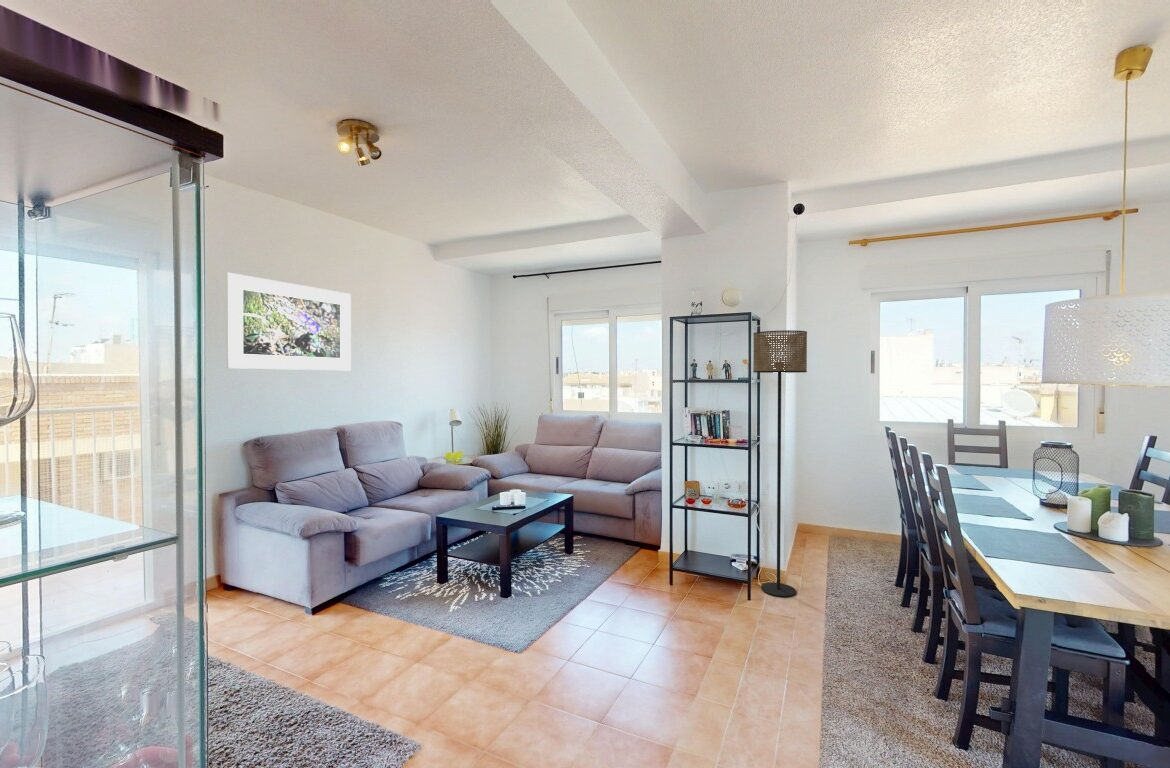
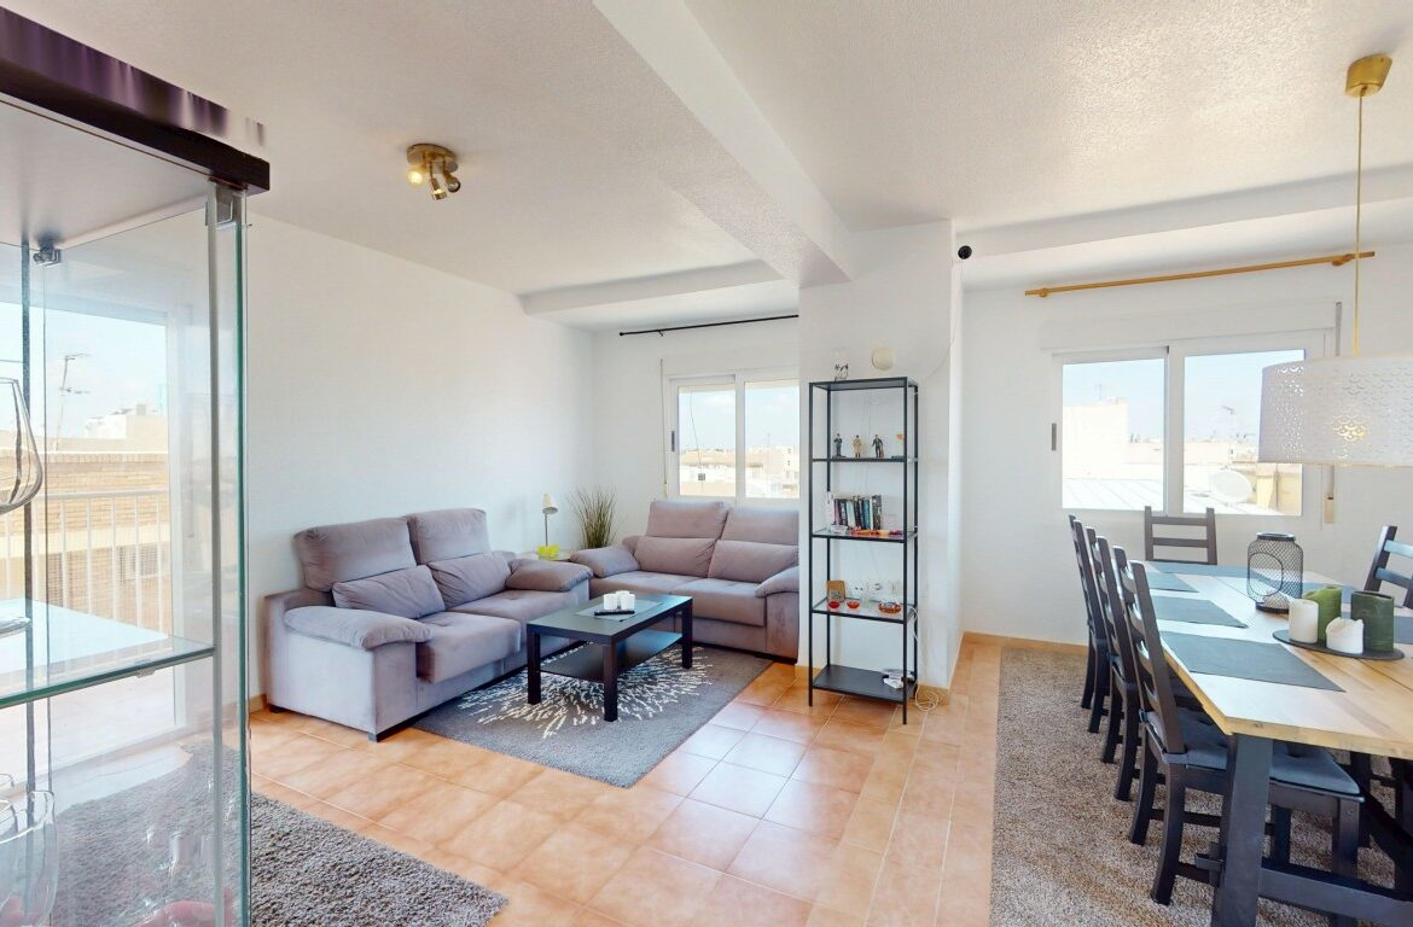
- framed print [225,272,352,371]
- floor lamp [752,329,808,598]
